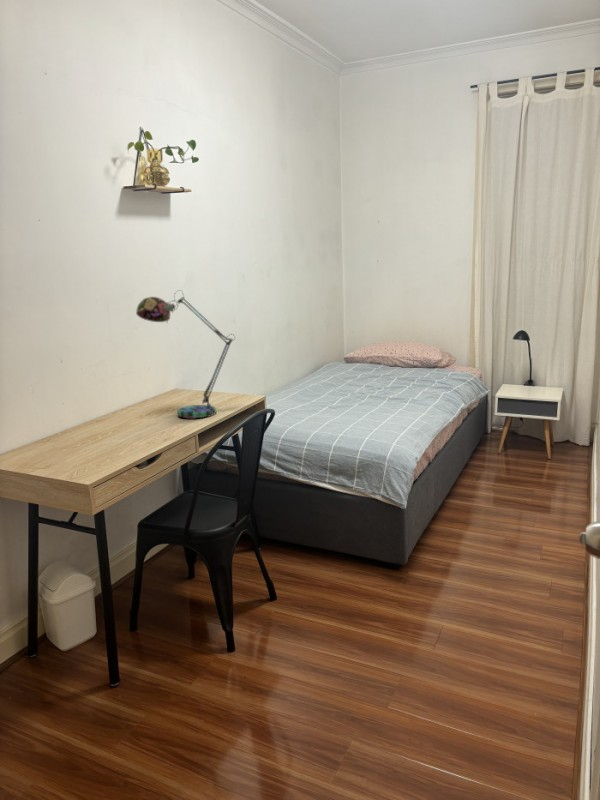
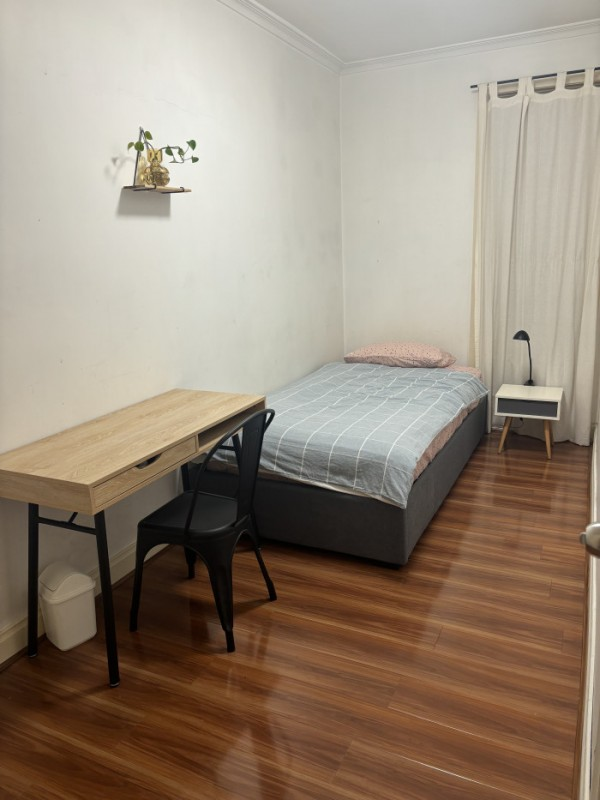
- desk lamp [135,289,236,419]
